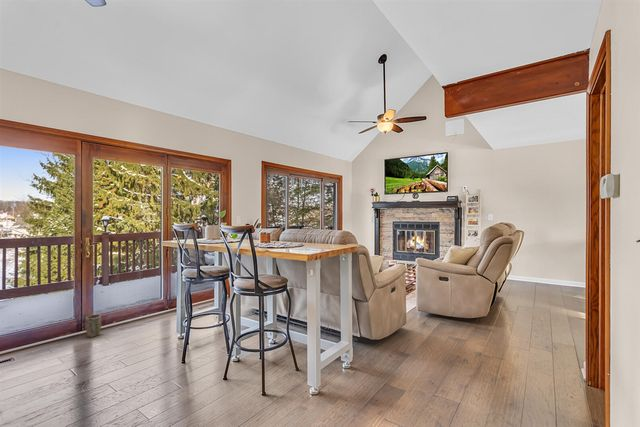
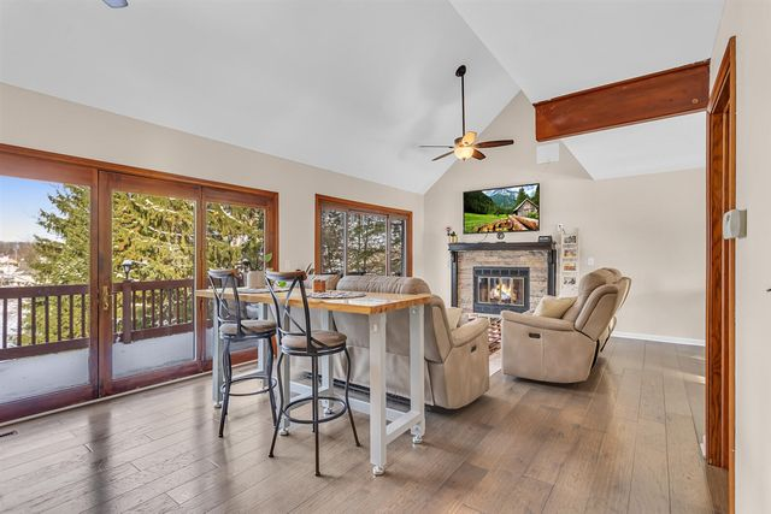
- plant pot [84,314,102,338]
